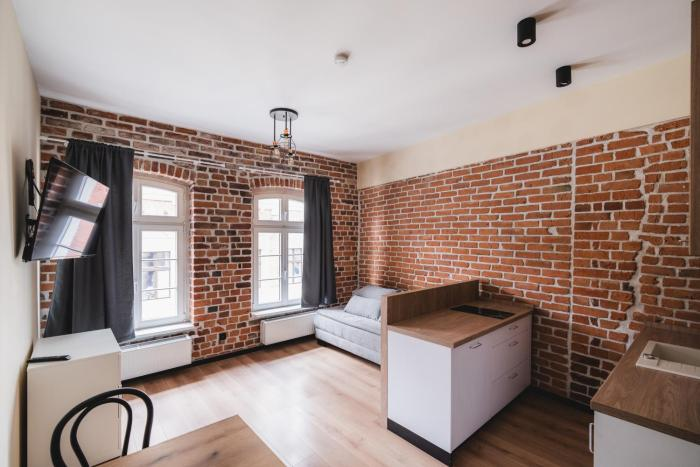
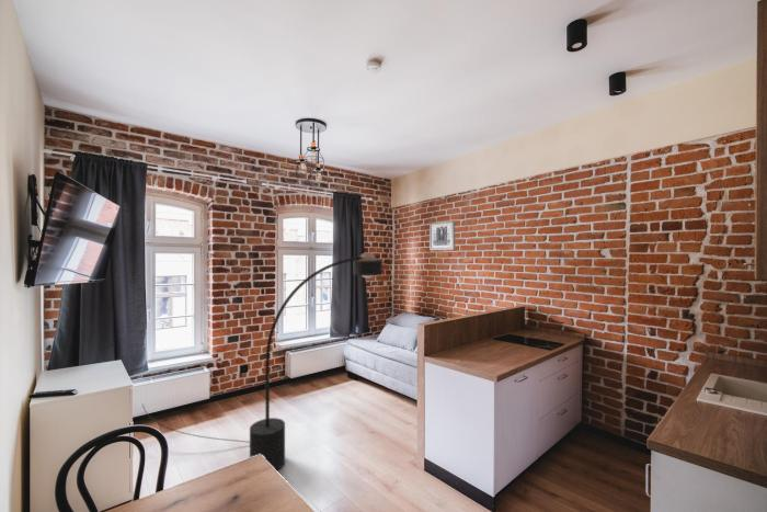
+ wall art [428,220,456,251]
+ floor lamp [141,251,384,471]
